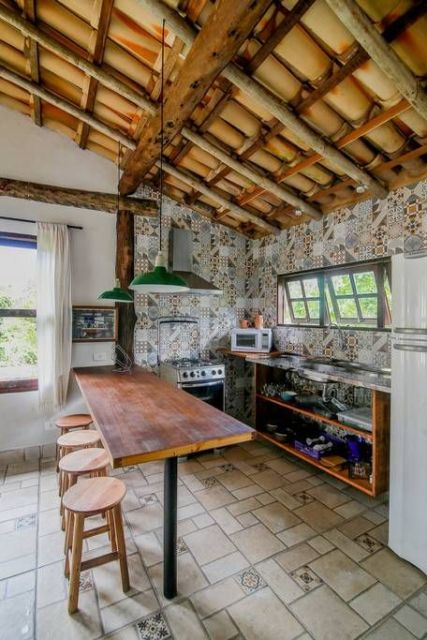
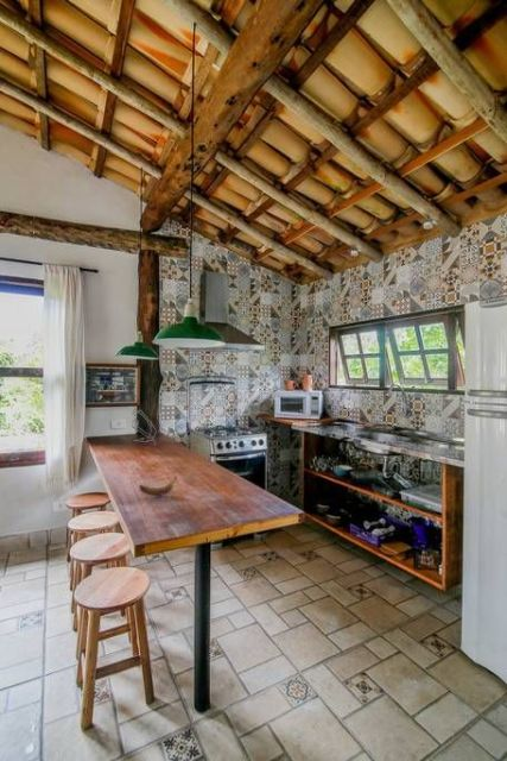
+ banana [138,474,178,497]
